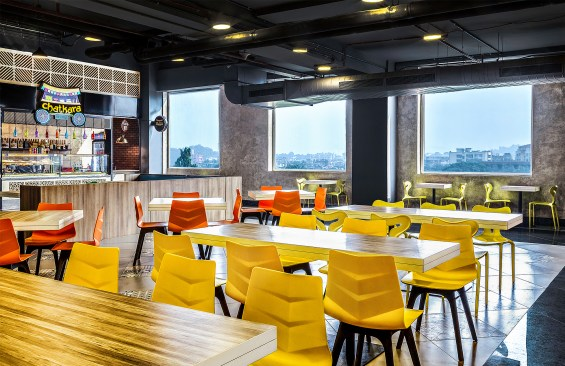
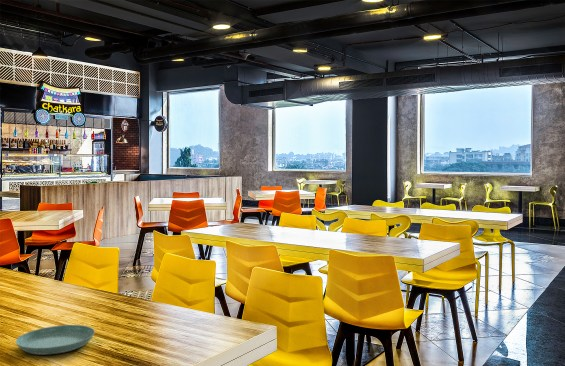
+ saucer [15,324,96,356]
